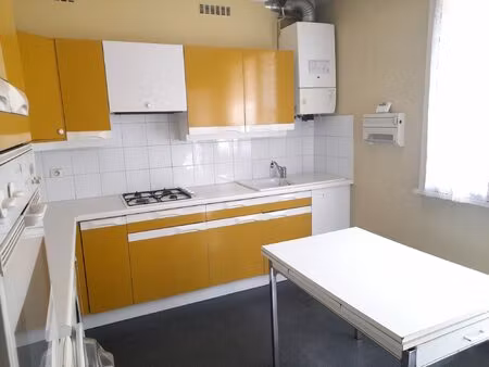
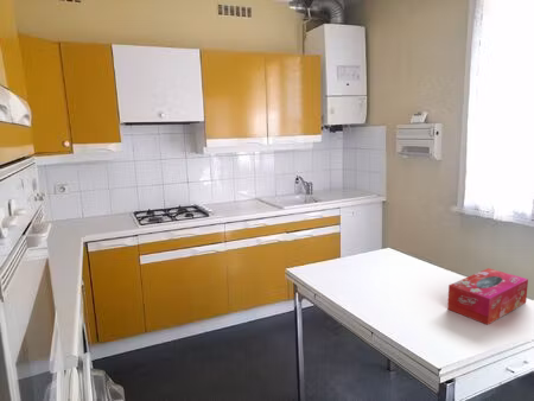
+ tissue box [446,267,529,326]
